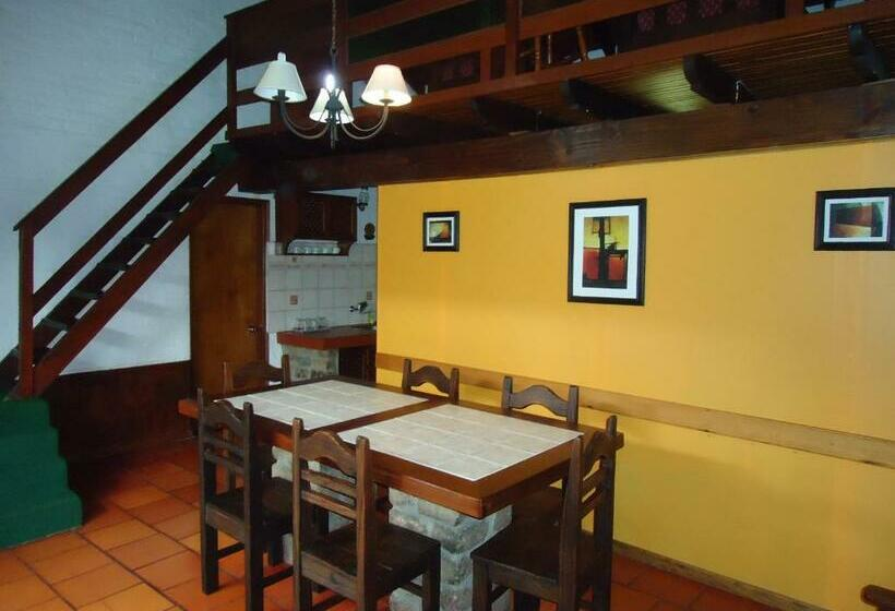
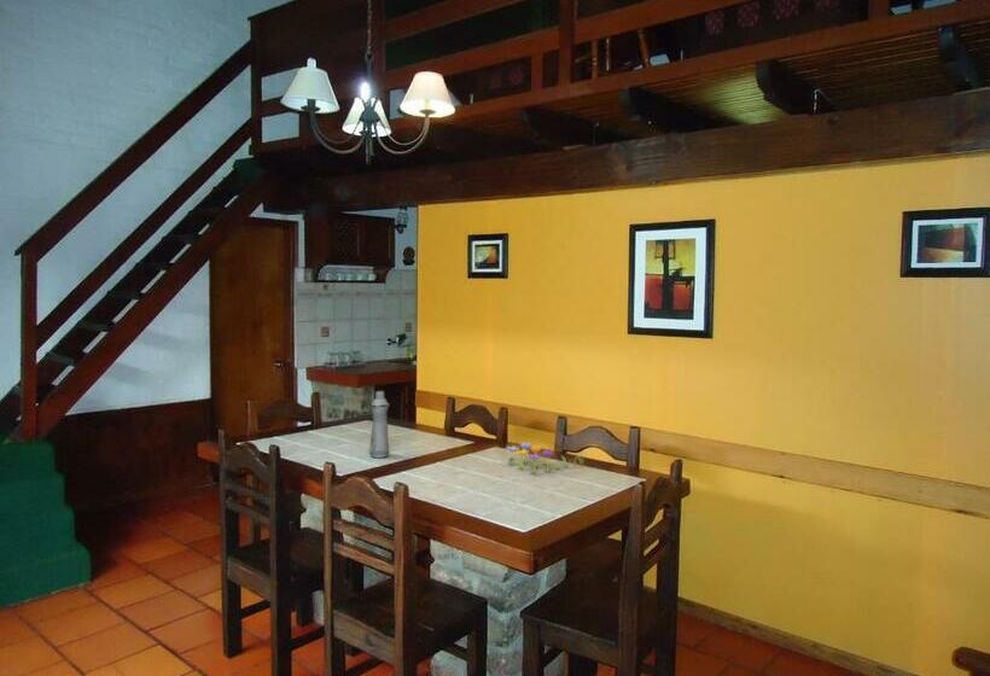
+ bottle [368,390,391,459]
+ flower [505,441,587,476]
